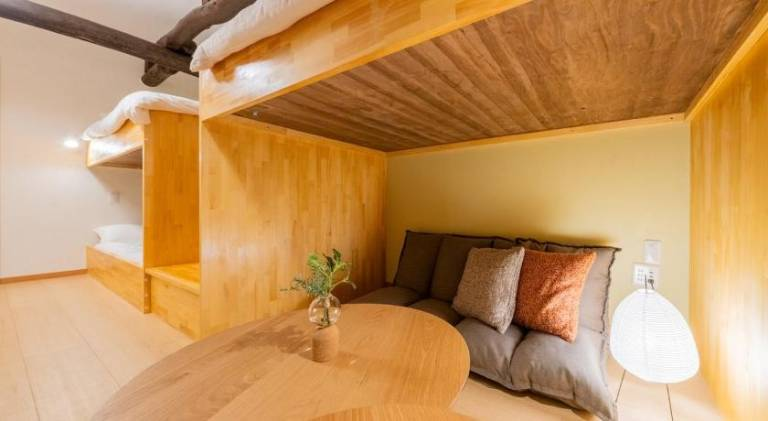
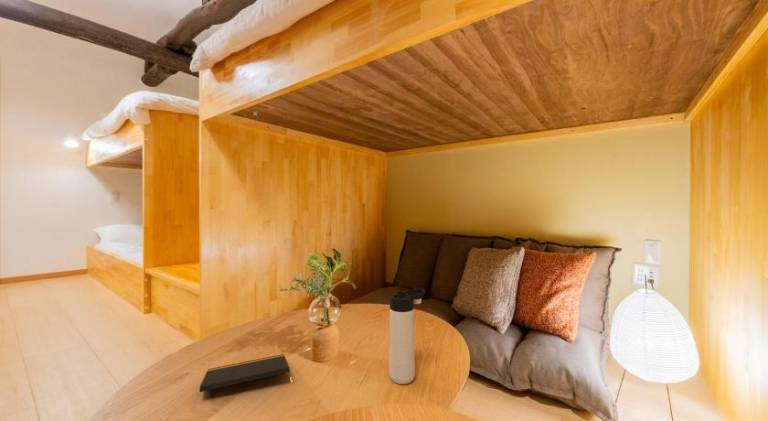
+ thermos bottle [388,288,426,385]
+ notepad [199,353,292,393]
